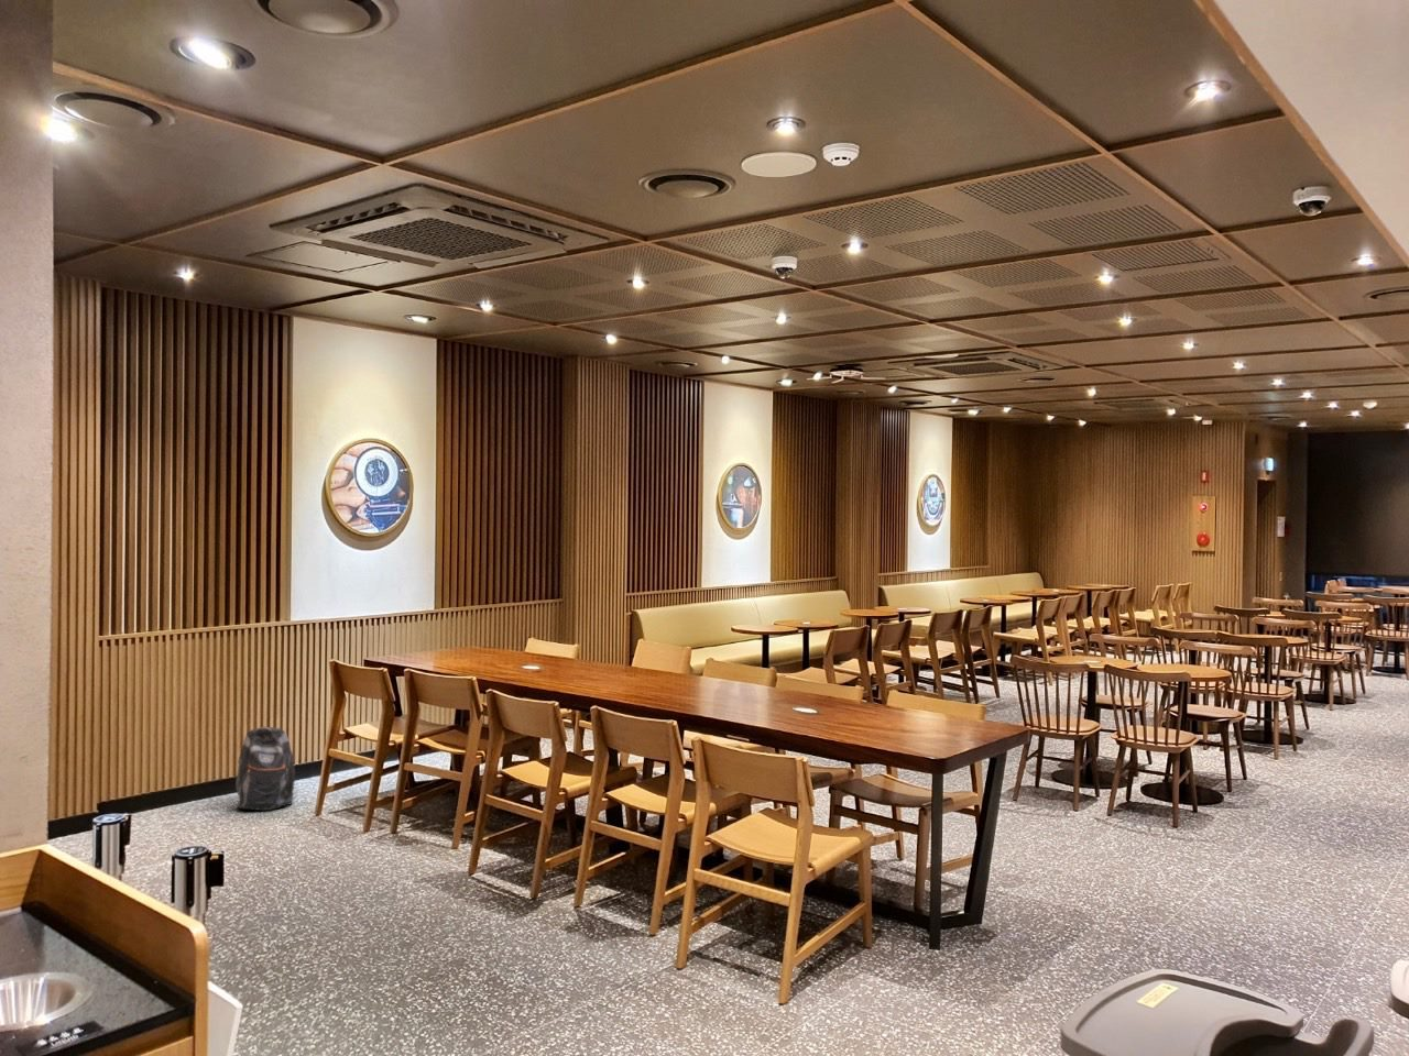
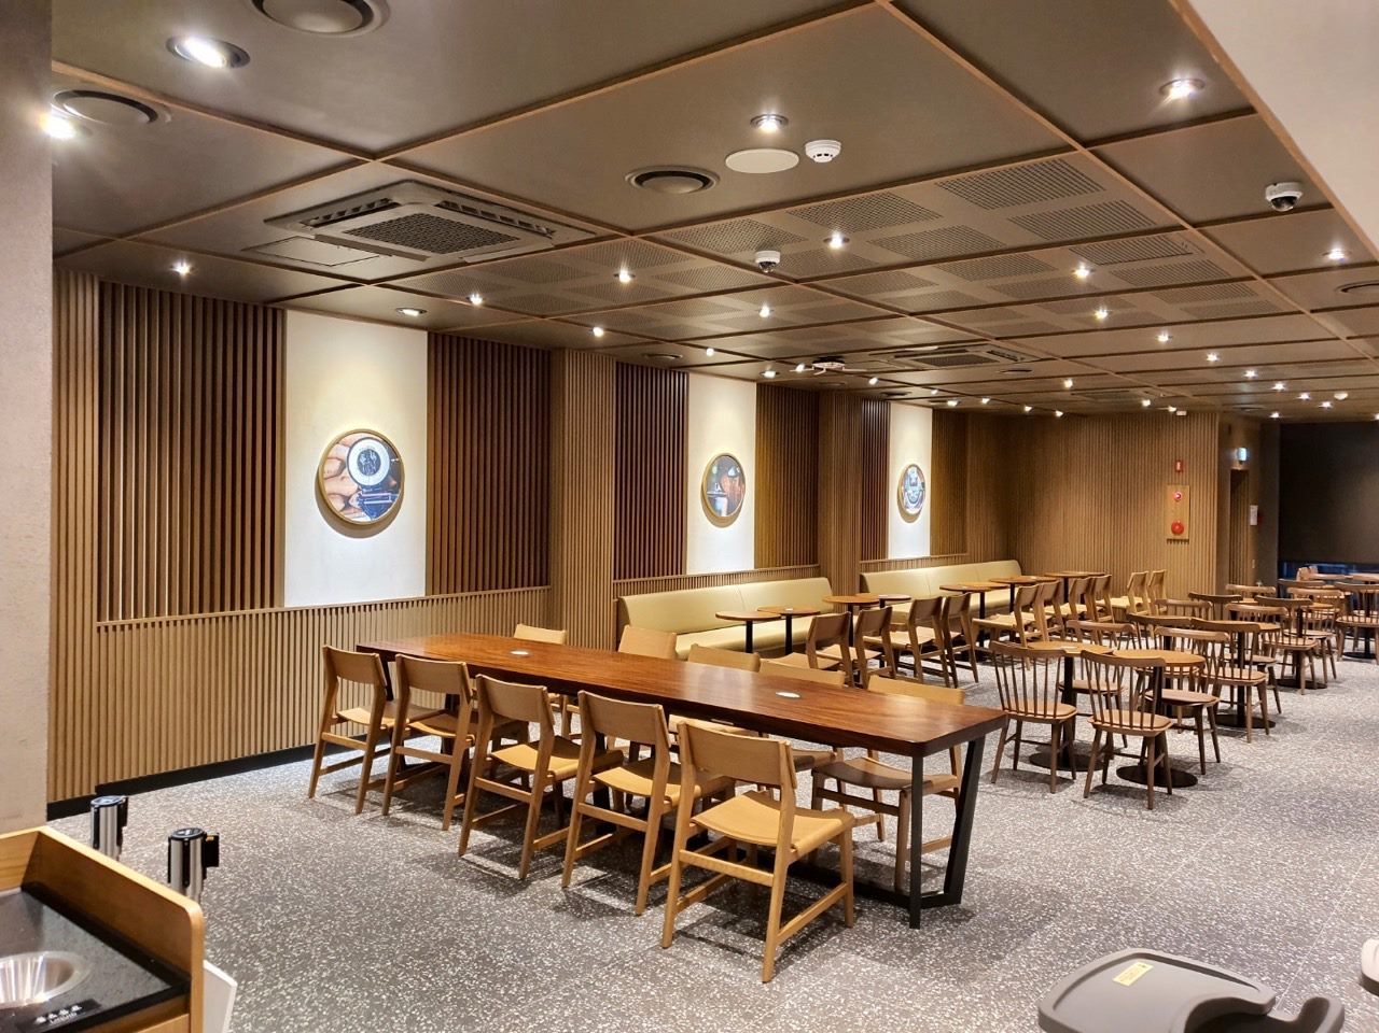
- backpack [234,725,296,813]
